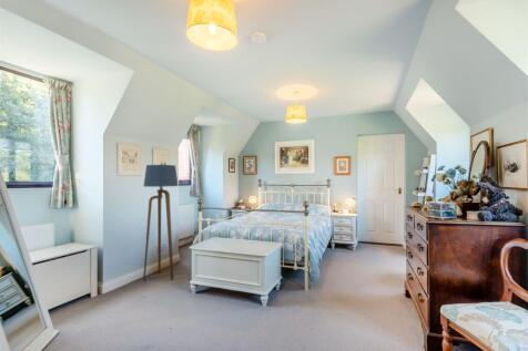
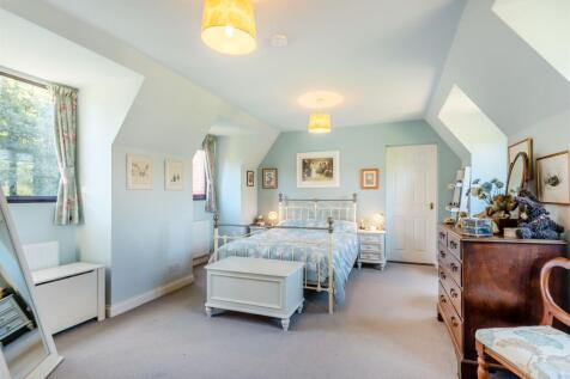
- floor lamp [142,164,180,281]
